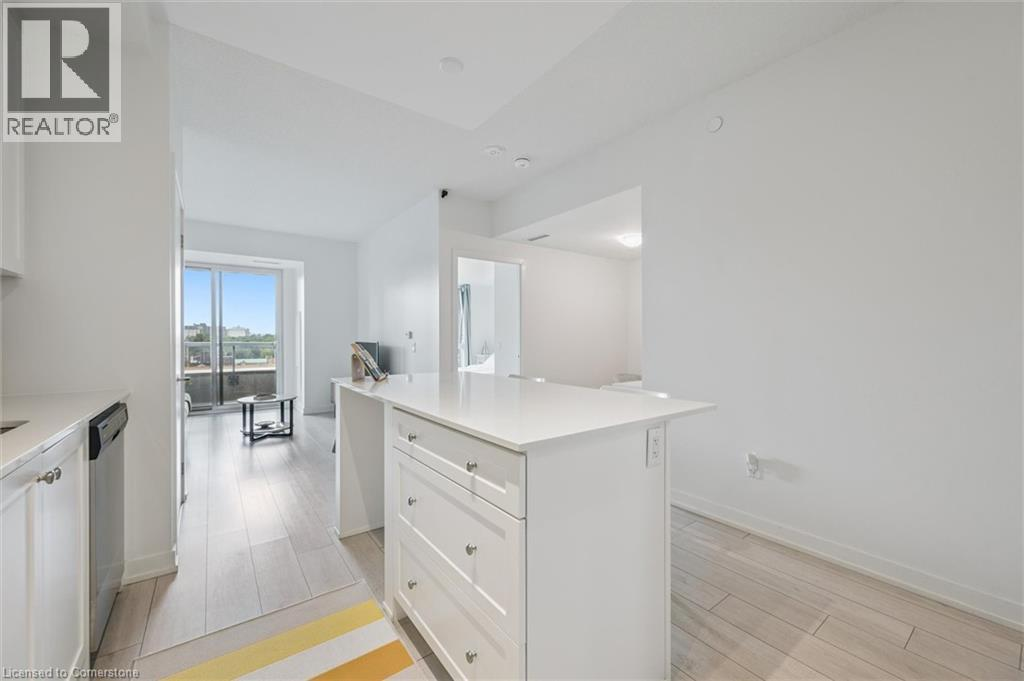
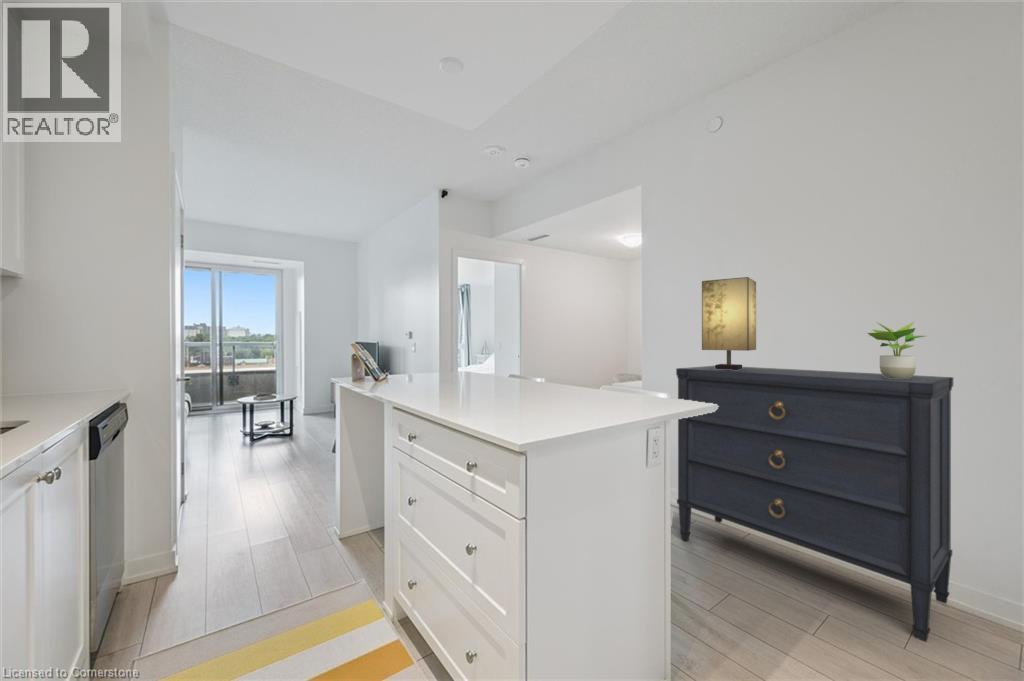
+ dresser [675,365,954,643]
+ table lamp [701,276,757,370]
+ potted plant [867,321,926,378]
